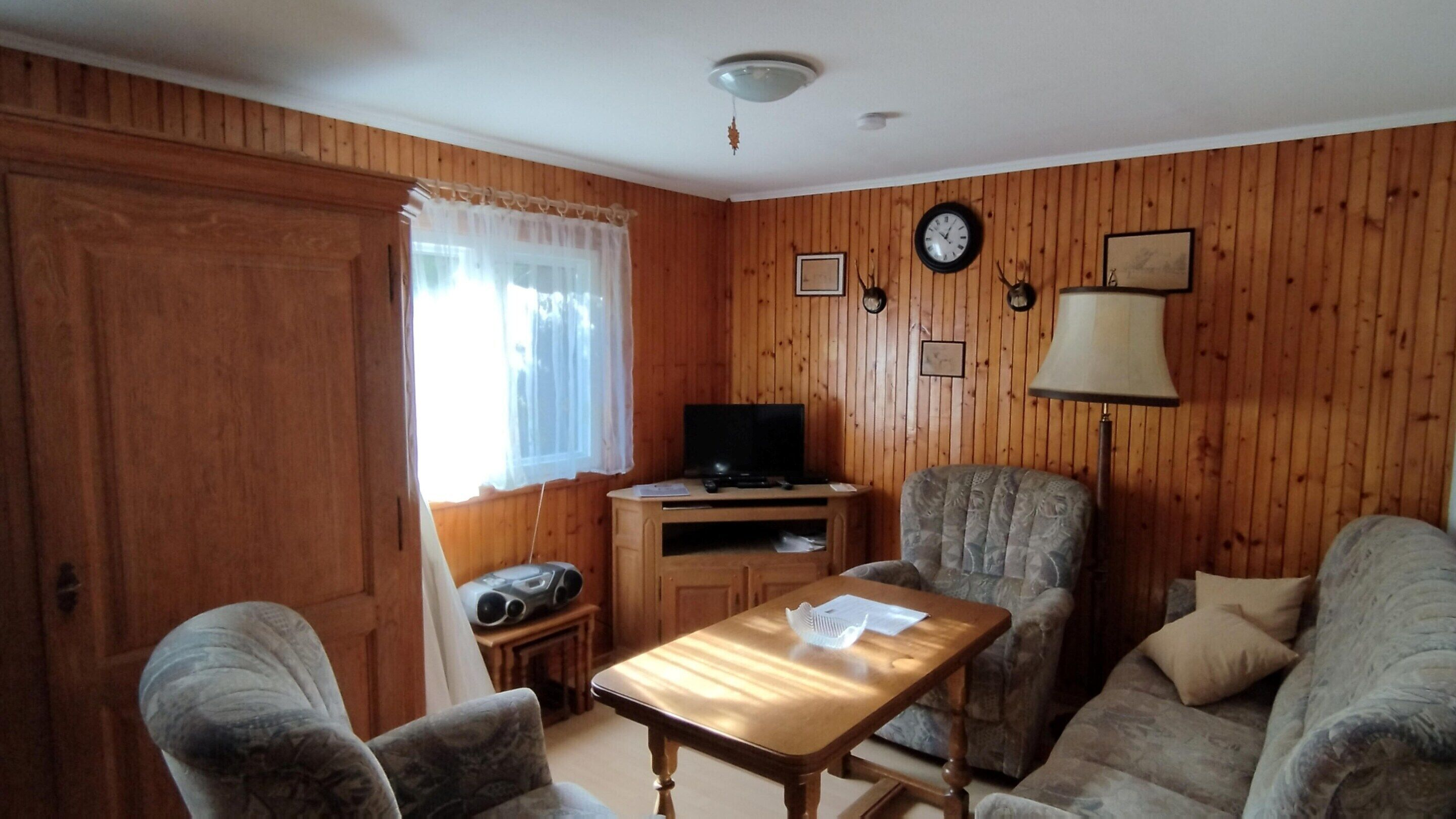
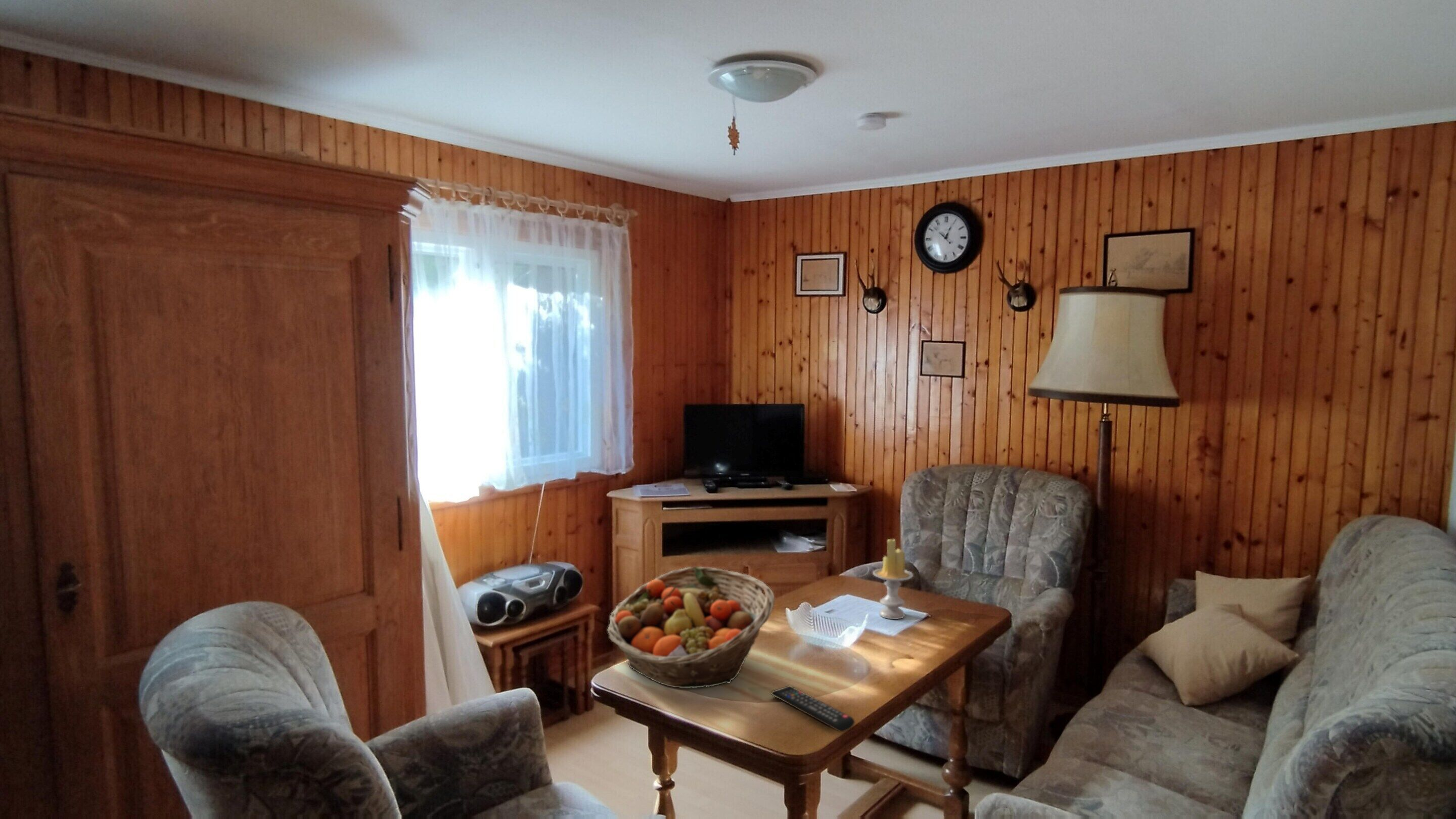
+ candle [872,538,914,620]
+ remote control [770,685,855,733]
+ fruit basket [607,566,776,689]
